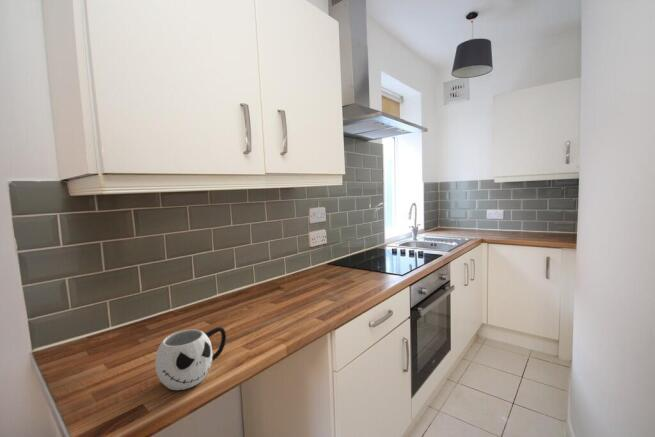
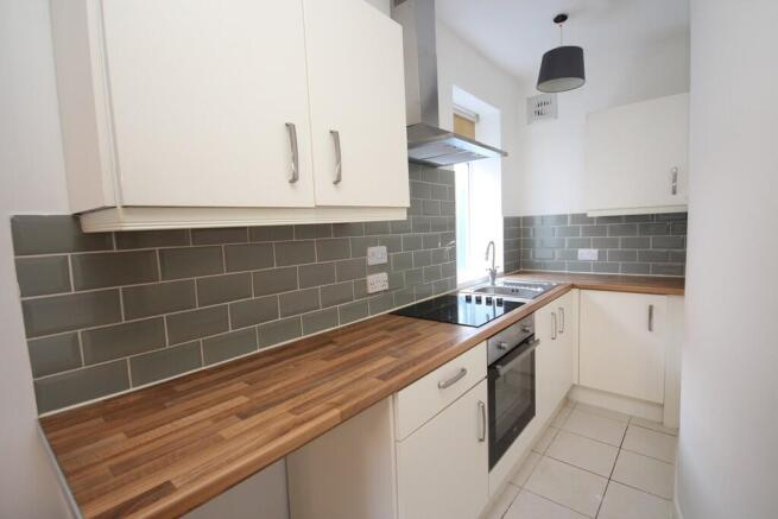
- mug [154,326,227,391]
